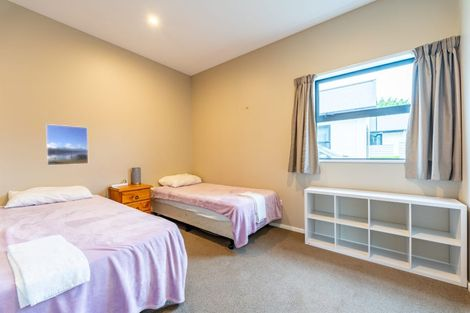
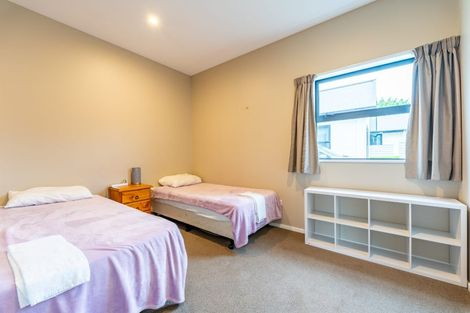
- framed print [45,123,89,166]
